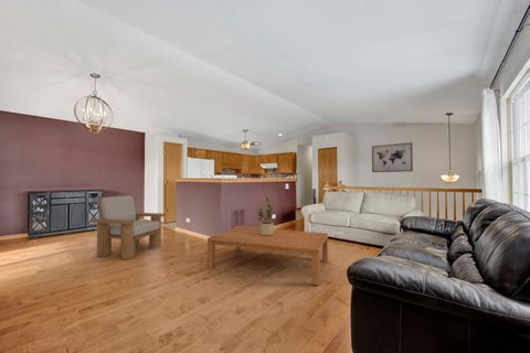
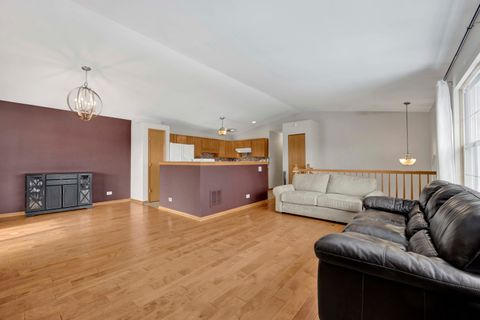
- potted plant [254,196,275,235]
- coffee table [206,225,329,287]
- wall art [371,141,414,173]
- armchair [91,194,167,260]
